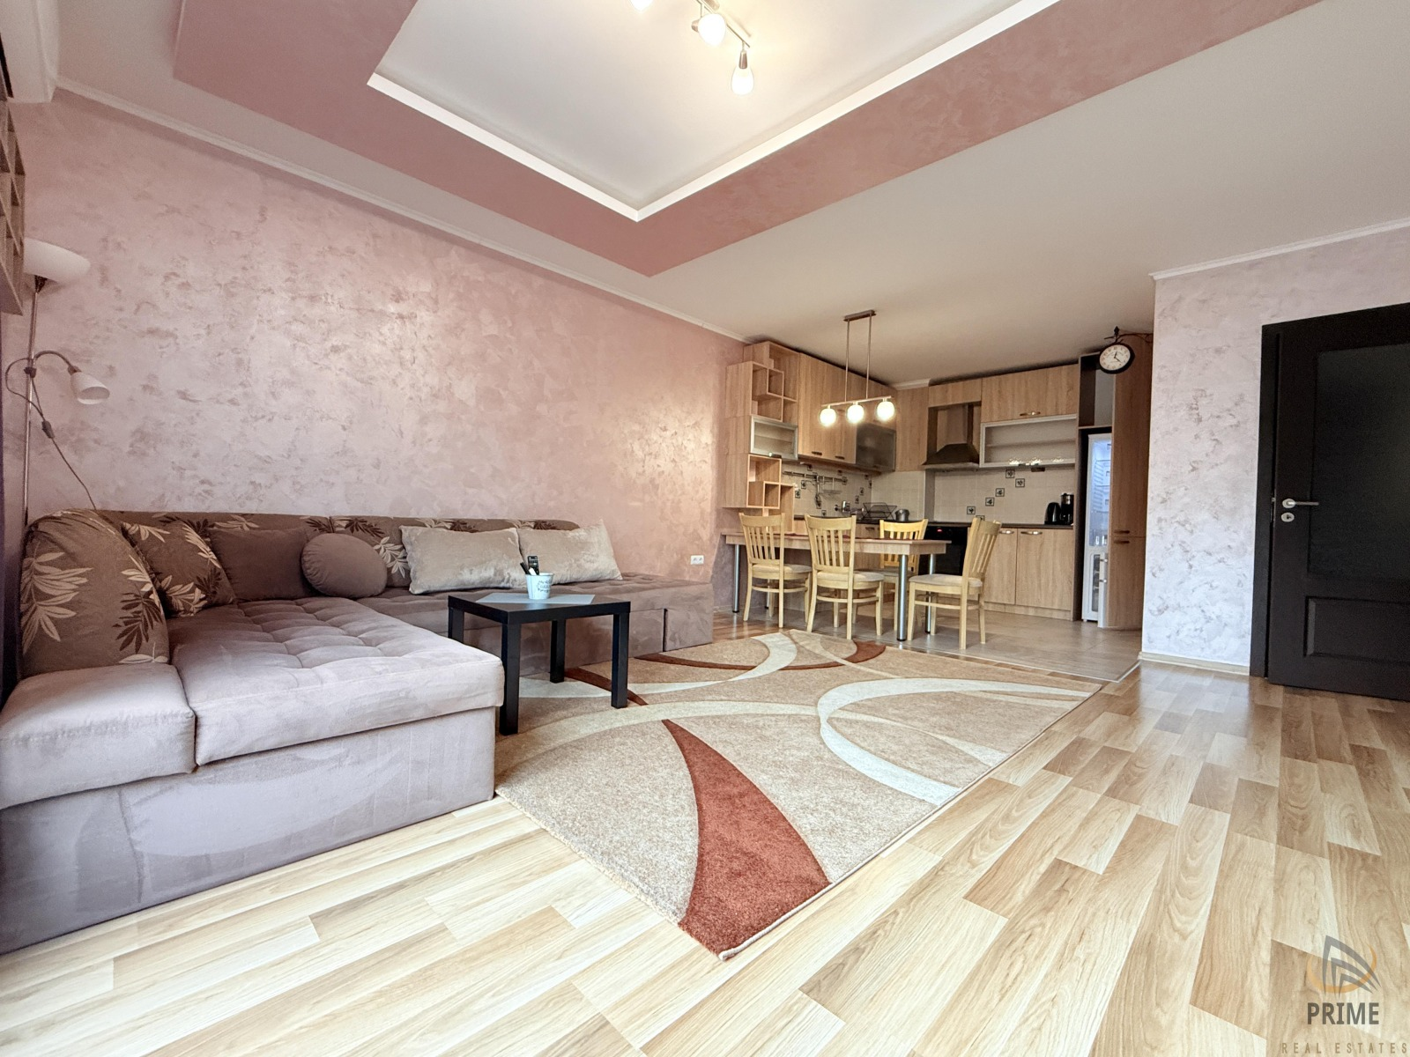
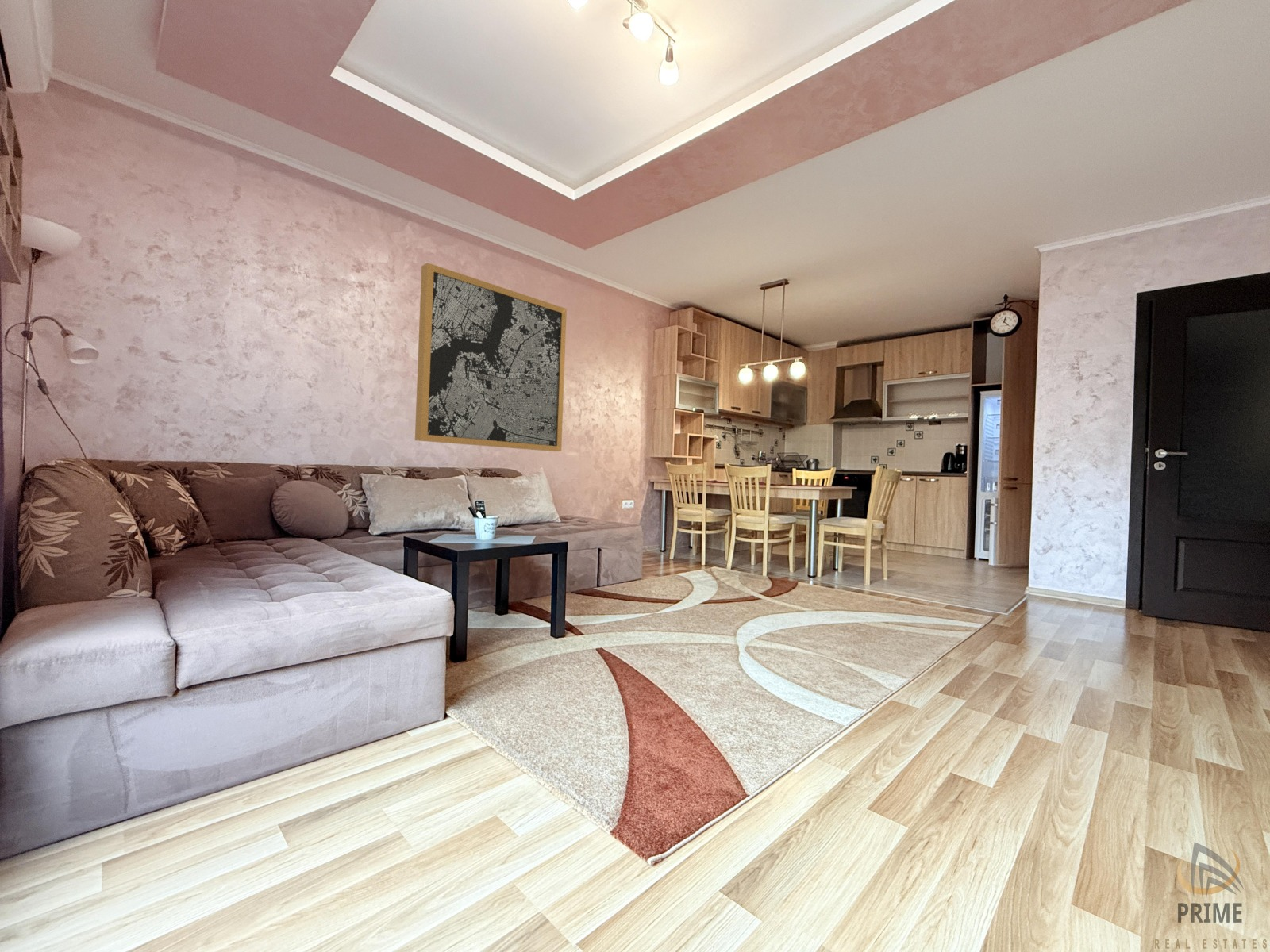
+ wall art [414,262,568,452]
